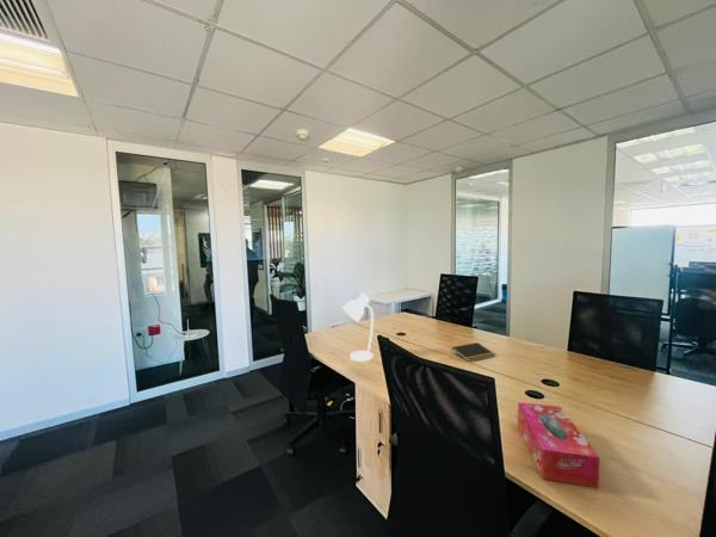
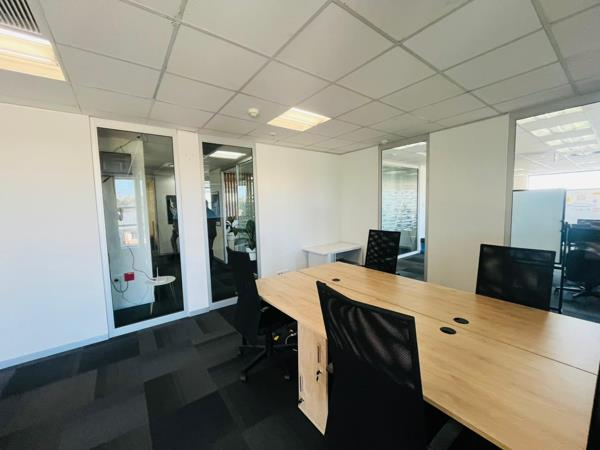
- tissue box [517,401,601,489]
- desk lamp [341,292,375,363]
- notepad [450,341,495,363]
